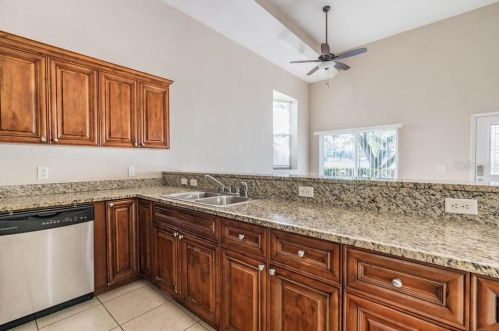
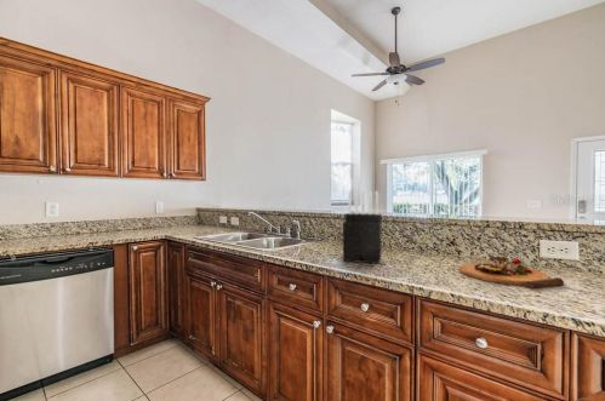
+ cutting board [457,254,565,290]
+ knife block [342,190,383,265]
